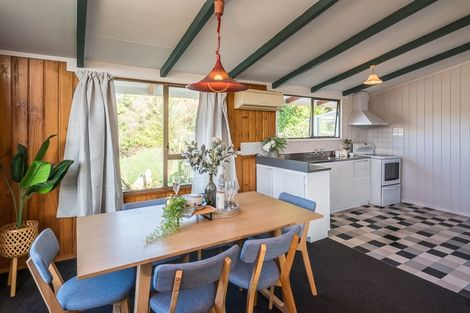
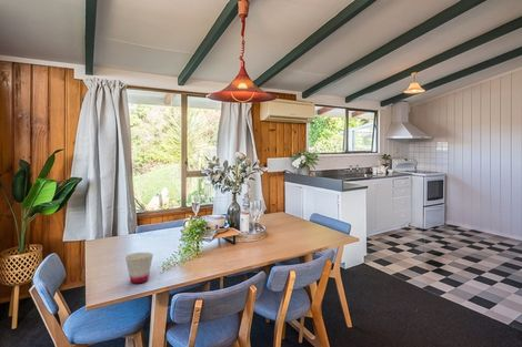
+ cup [124,252,154,284]
